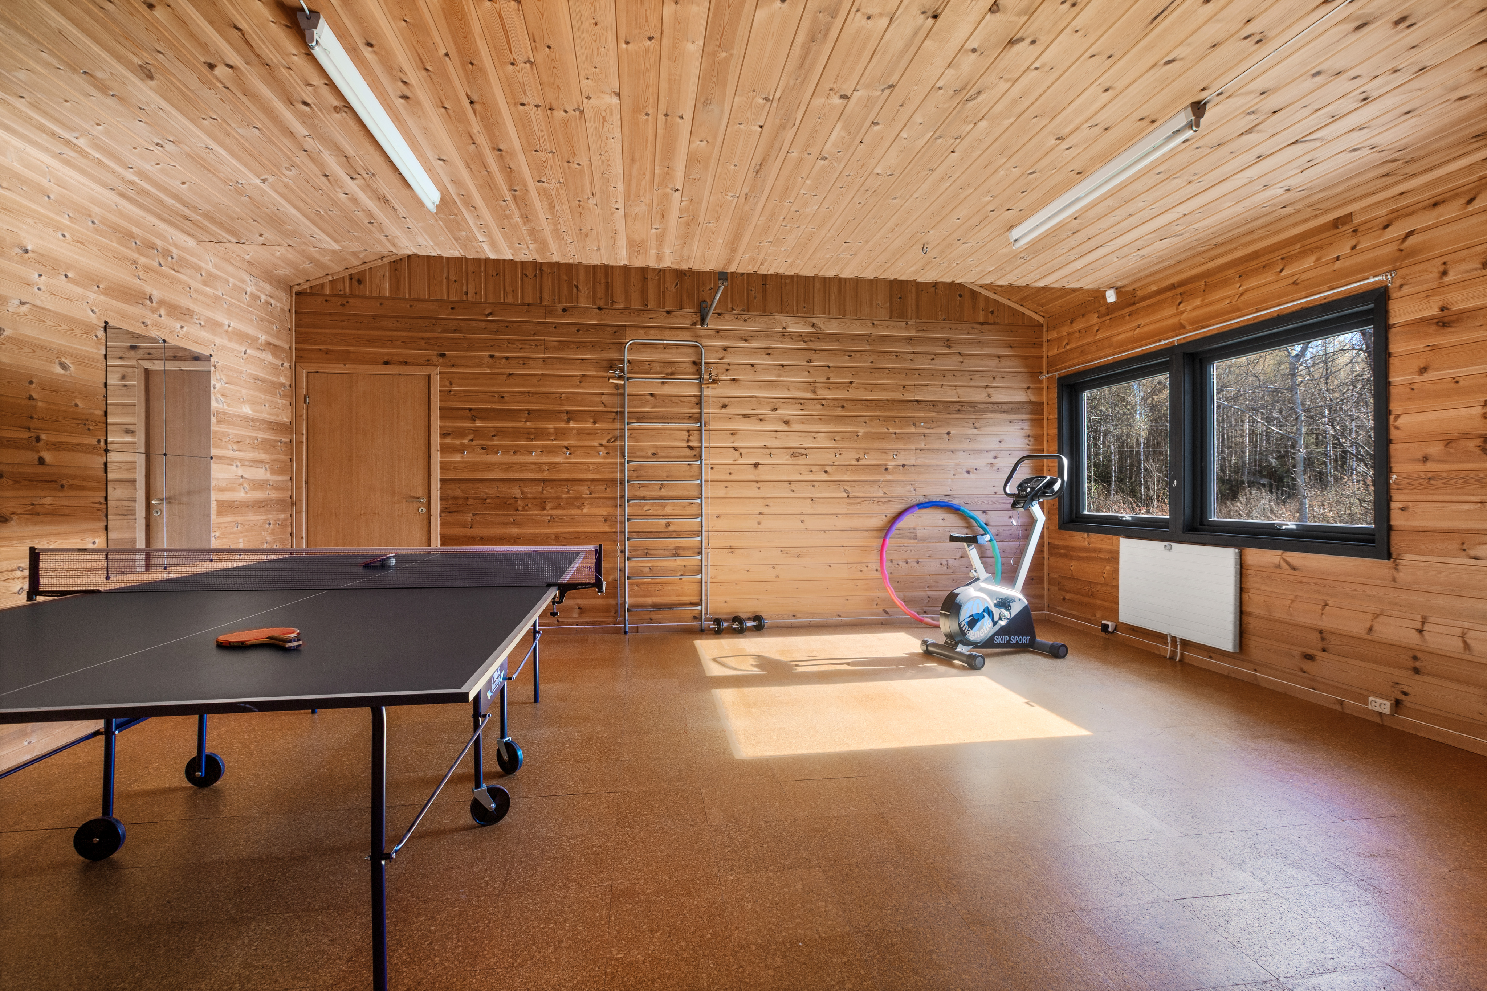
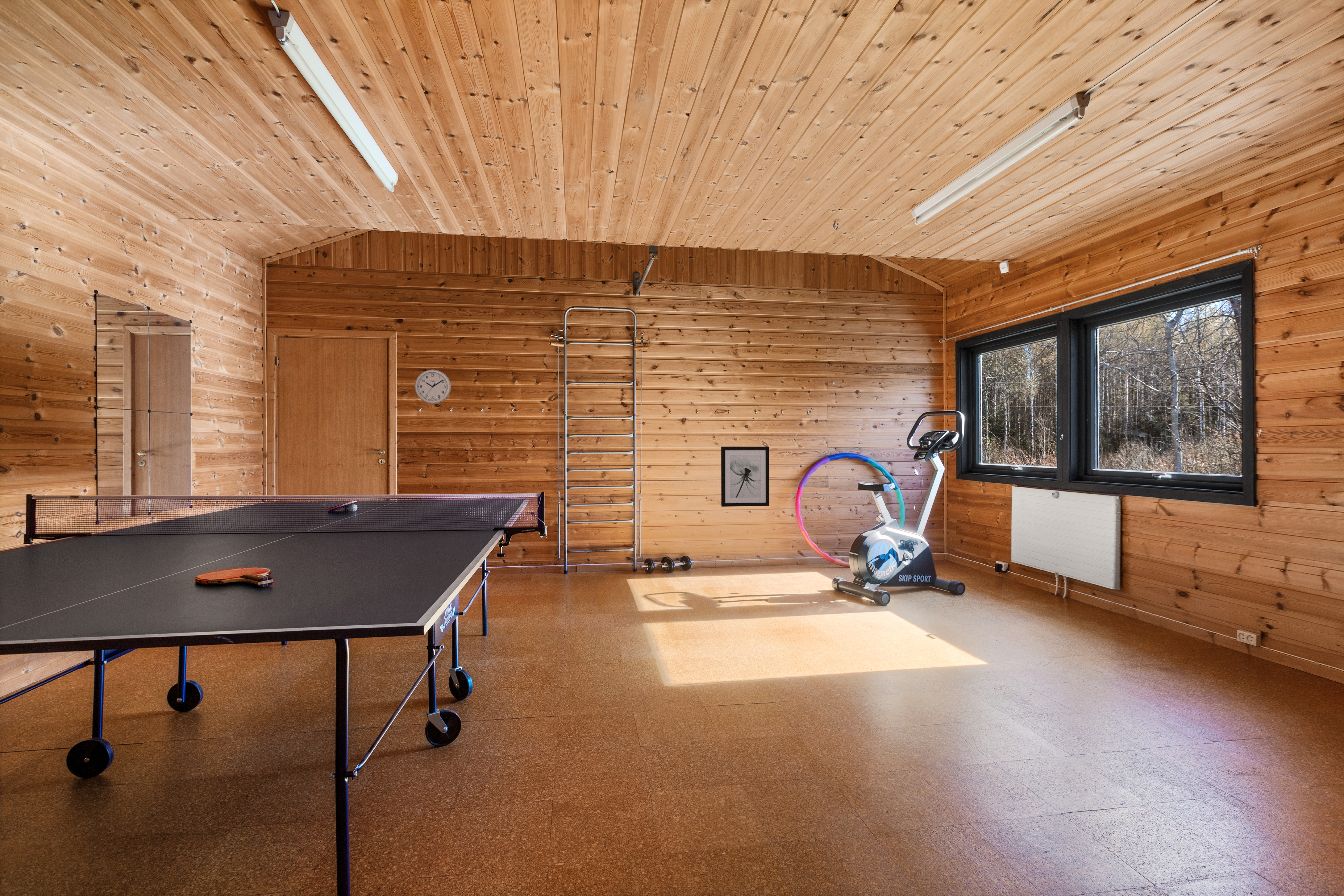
+ wall clock [414,369,451,404]
+ wall art [721,446,769,507]
